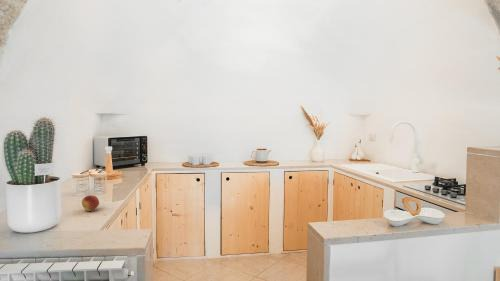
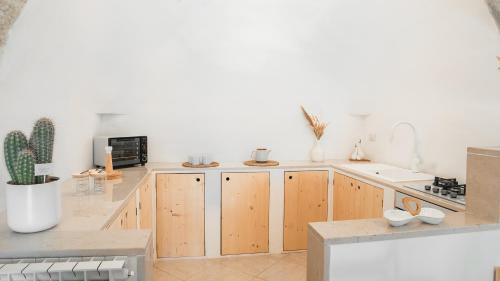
- fruit [81,194,100,212]
